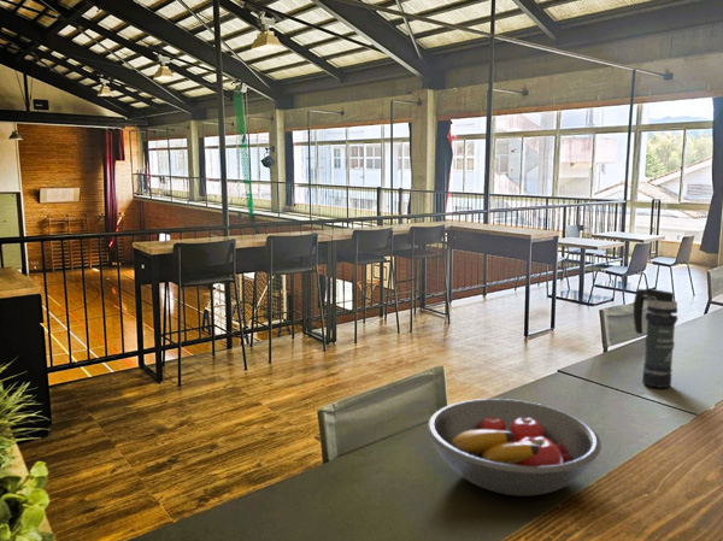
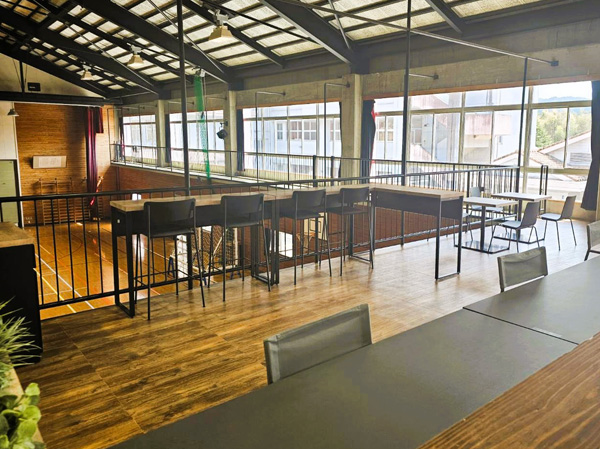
- fruit bowl [425,398,602,496]
- smoke grenade [633,287,678,389]
